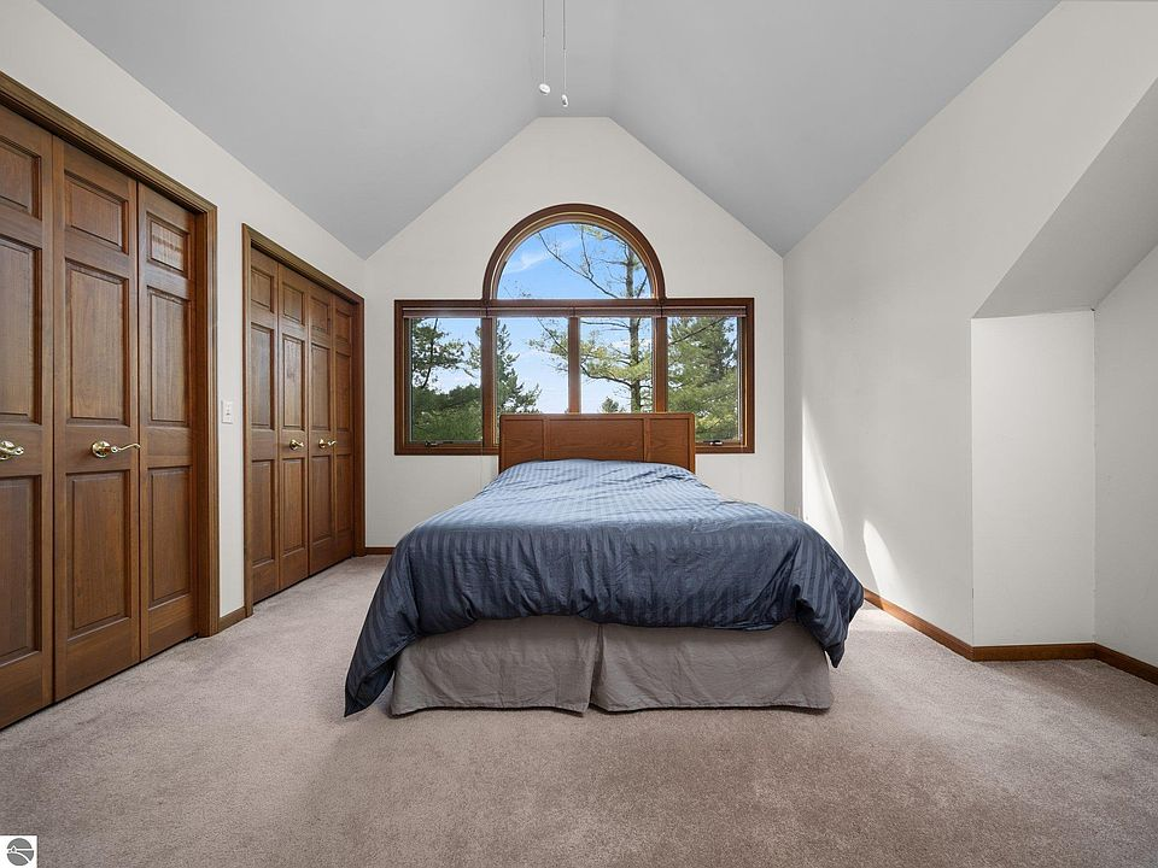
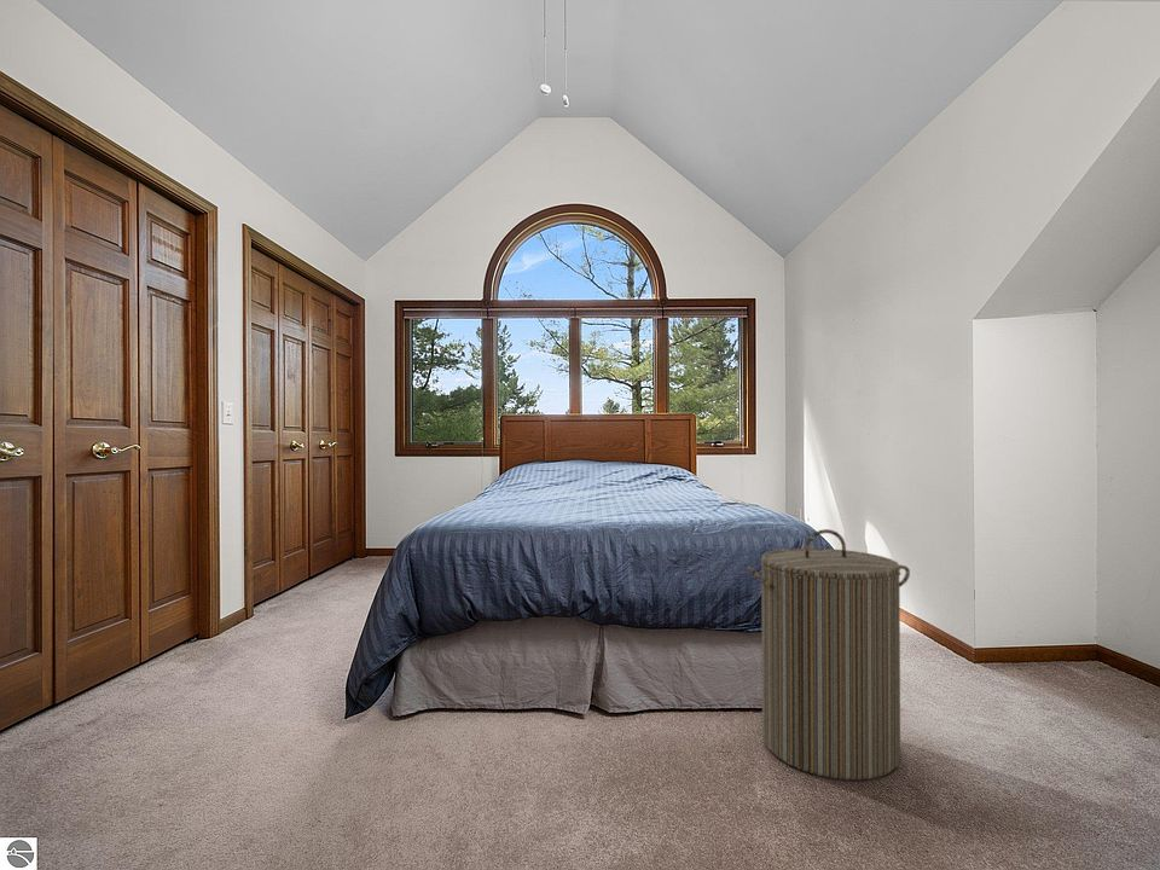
+ laundry hamper [746,528,911,782]
